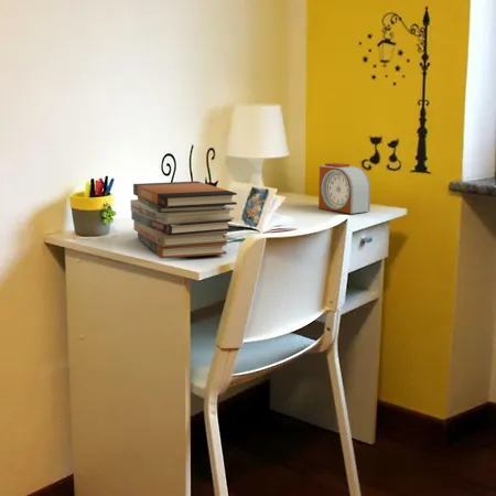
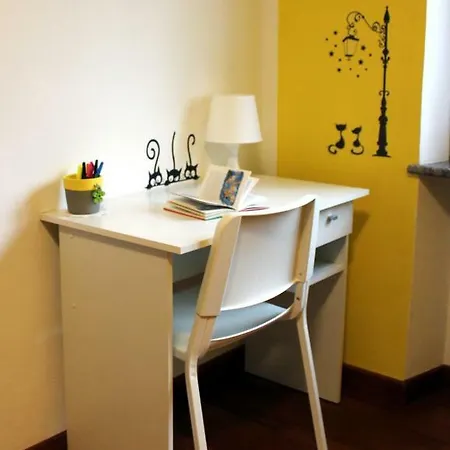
- book stack [129,180,238,259]
- alarm clock [317,162,371,215]
